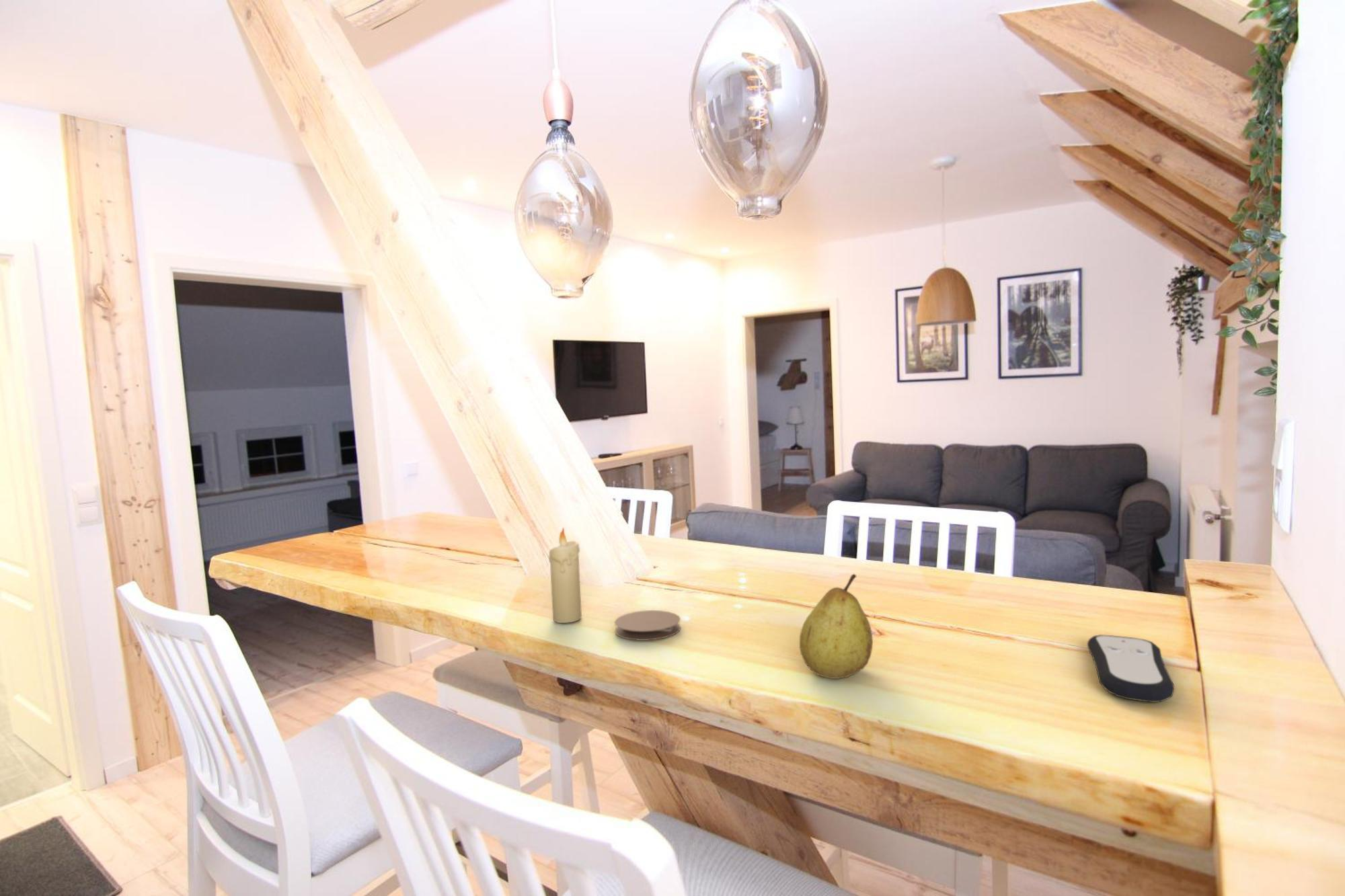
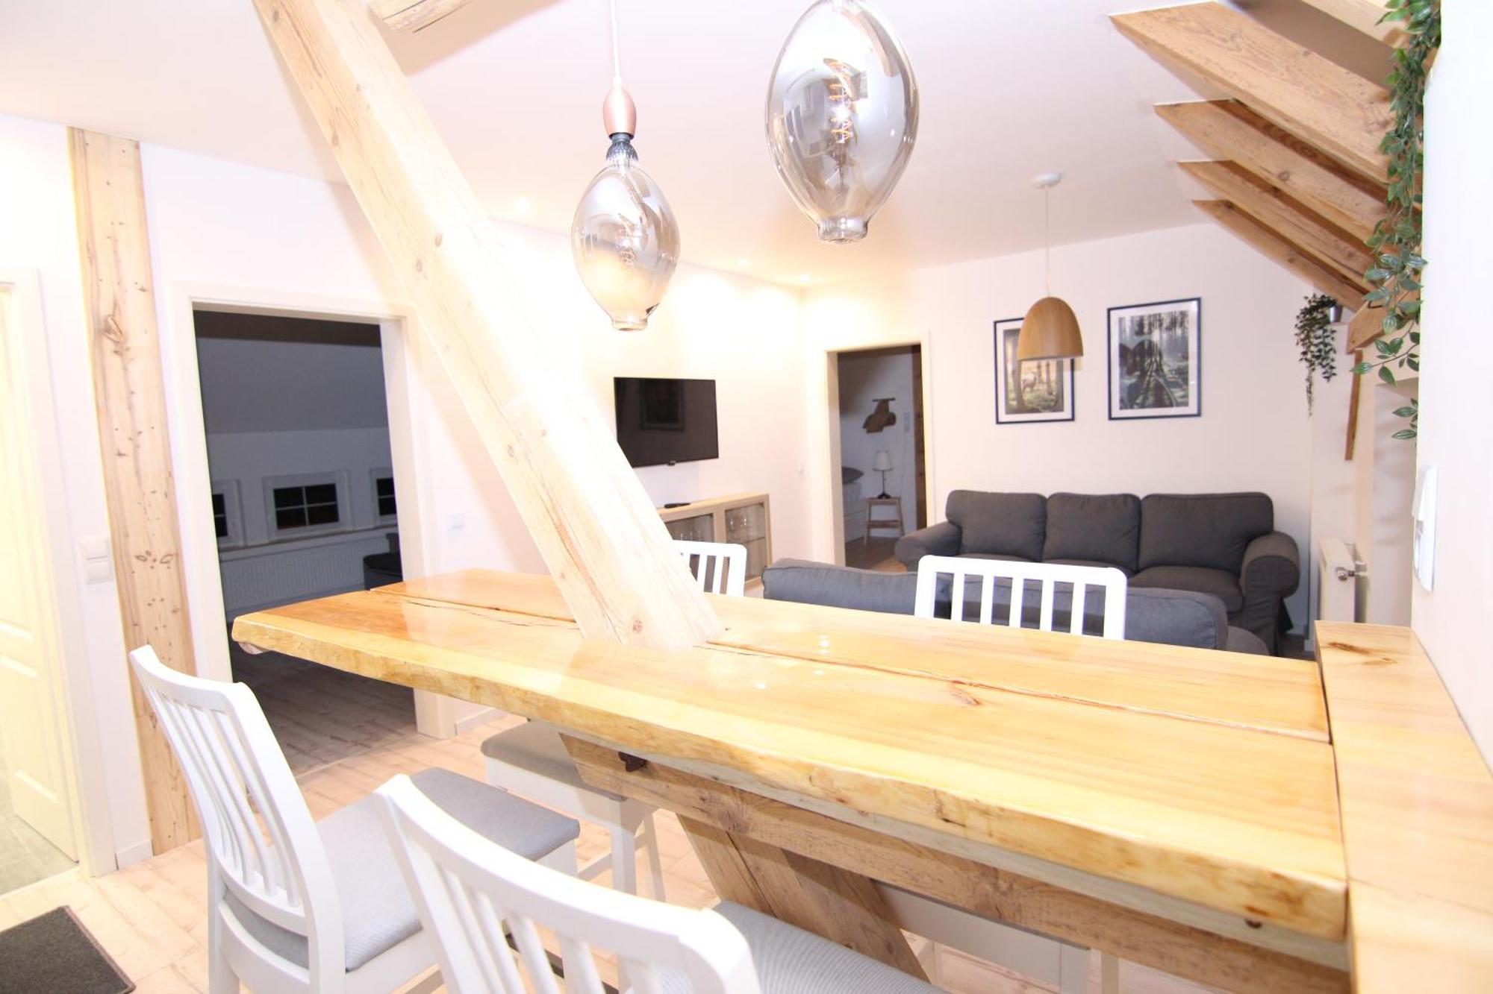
- candle [548,527,582,624]
- fruit [799,573,874,680]
- remote control [1087,634,1175,703]
- coaster [614,610,681,641]
